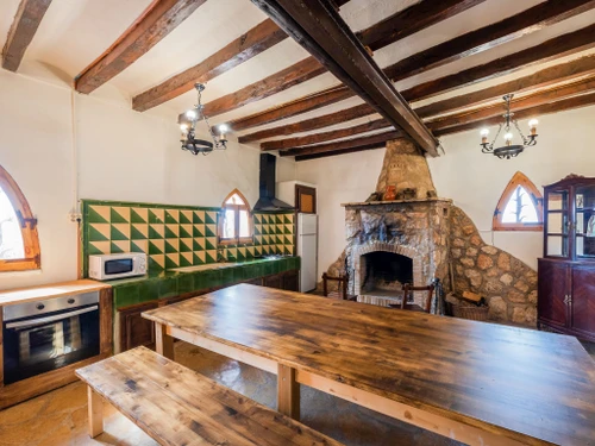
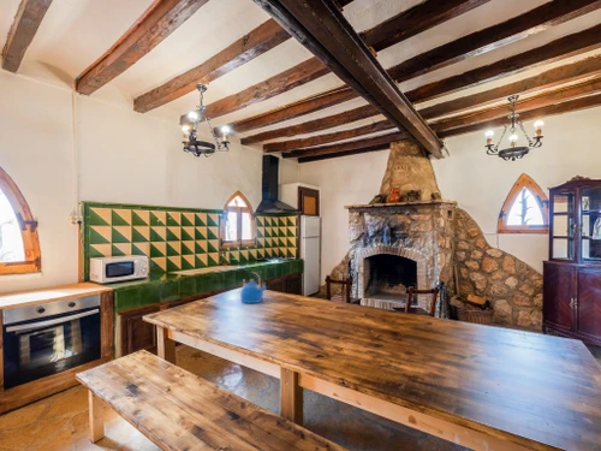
+ kettle [239,269,268,304]
